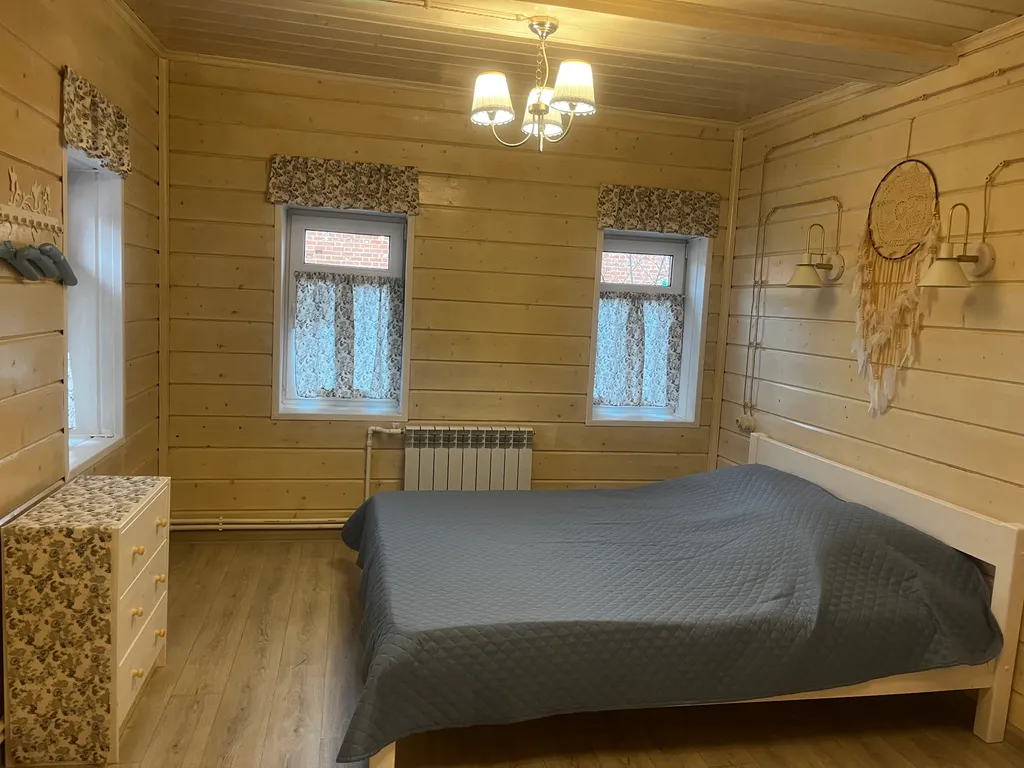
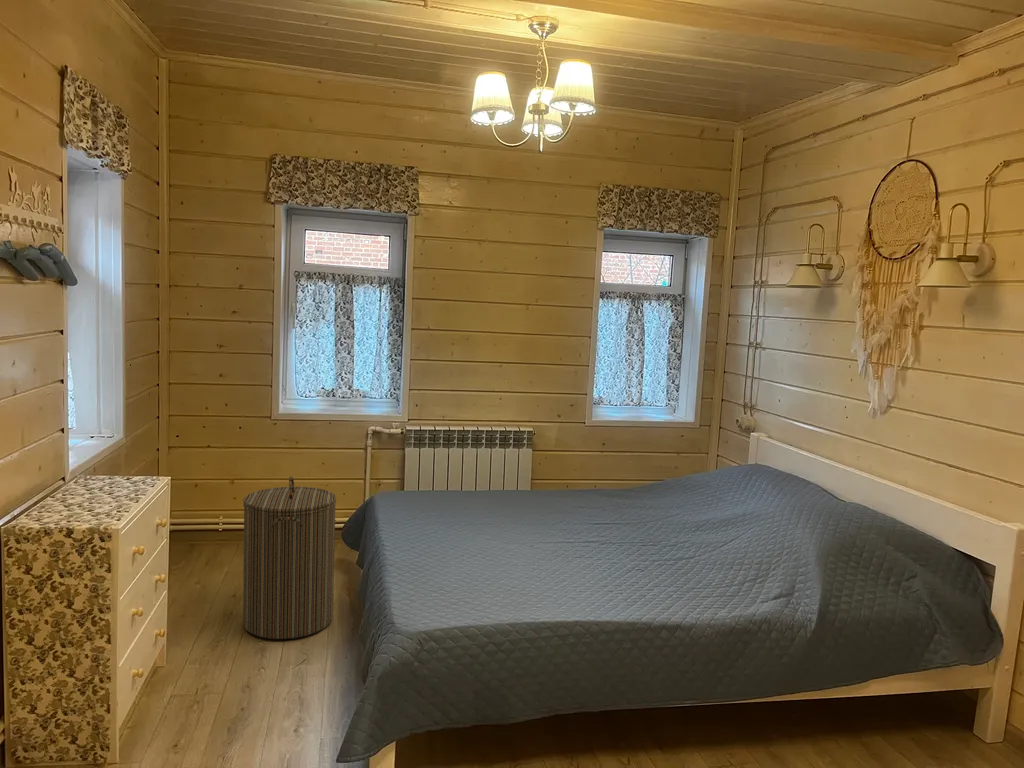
+ laundry hamper [242,475,337,640]
